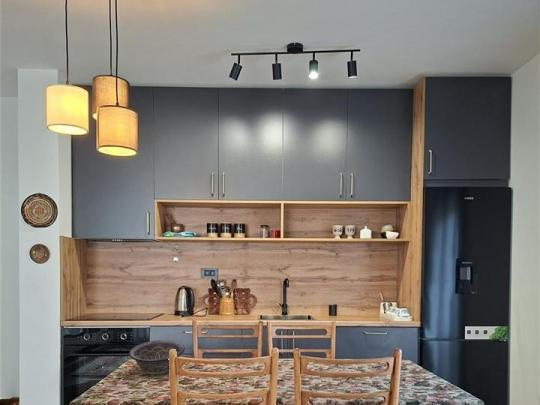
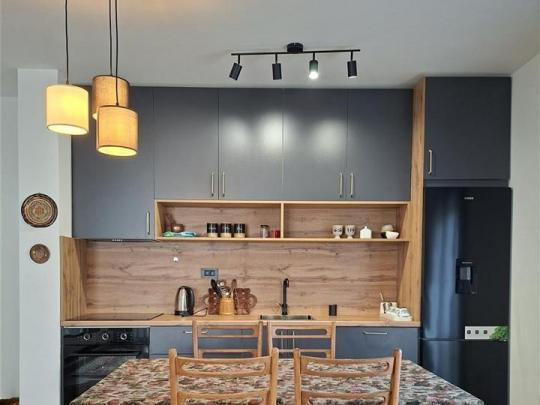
- decorative bowl [128,339,186,375]
